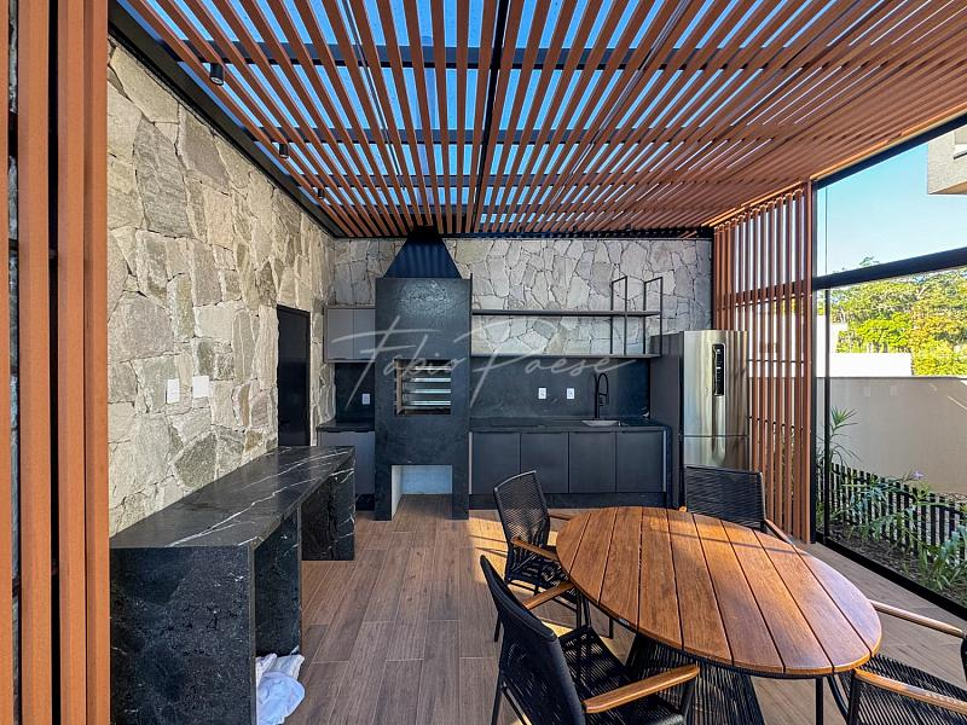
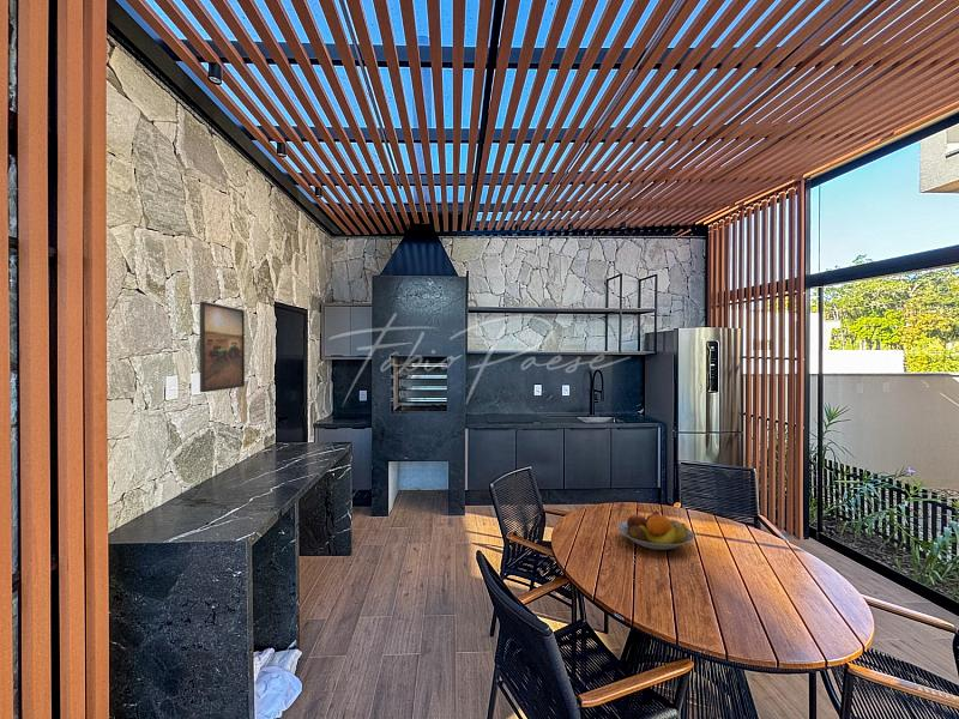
+ fruit bowl [616,510,695,551]
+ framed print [199,301,246,393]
